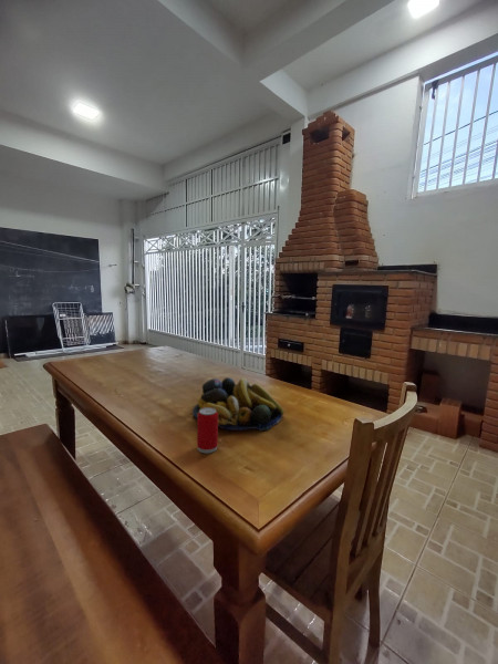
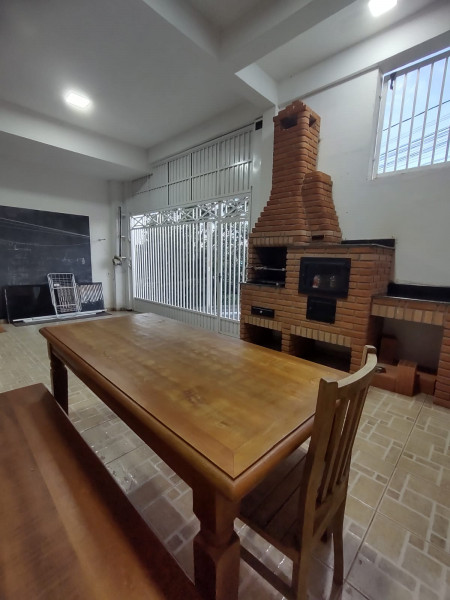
- beverage can [196,407,219,454]
- fruit bowl [191,376,286,432]
